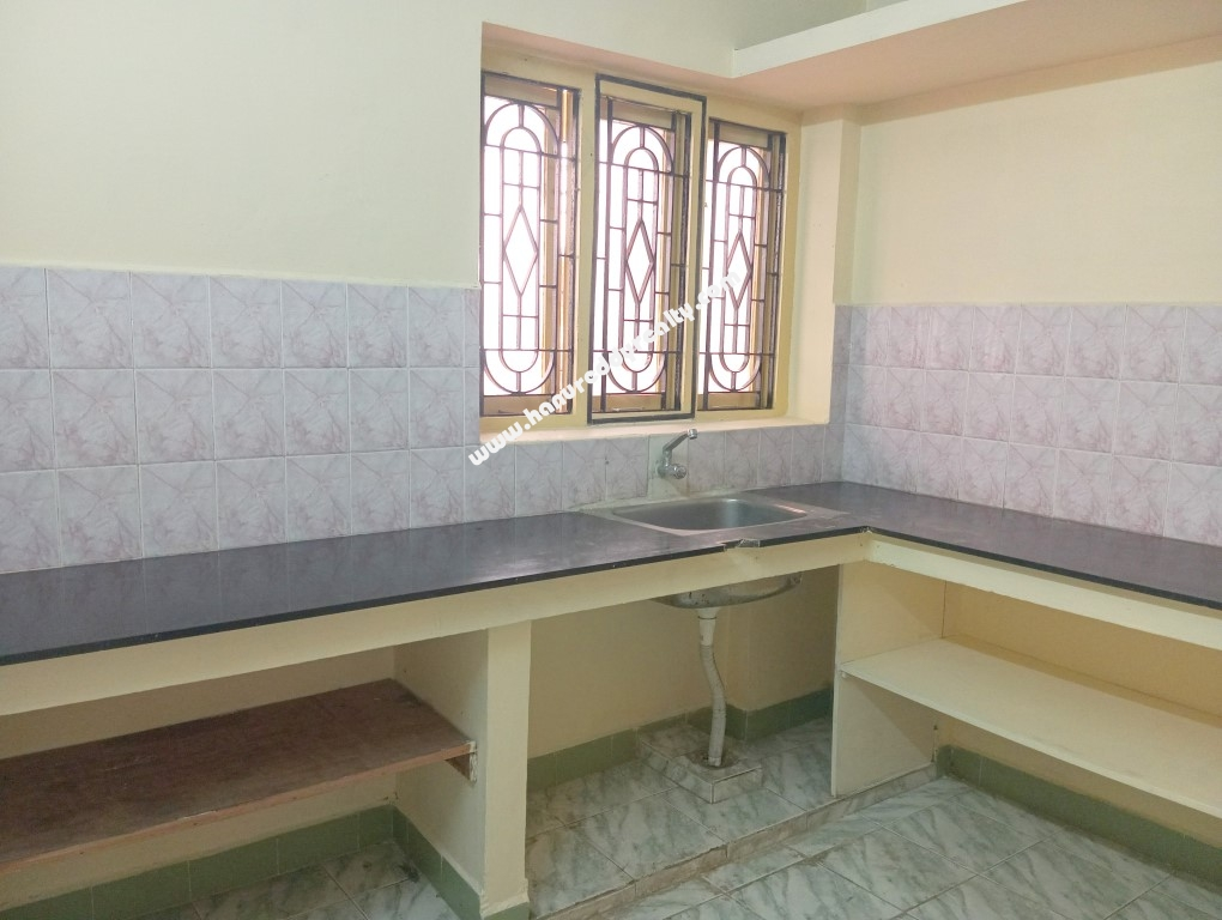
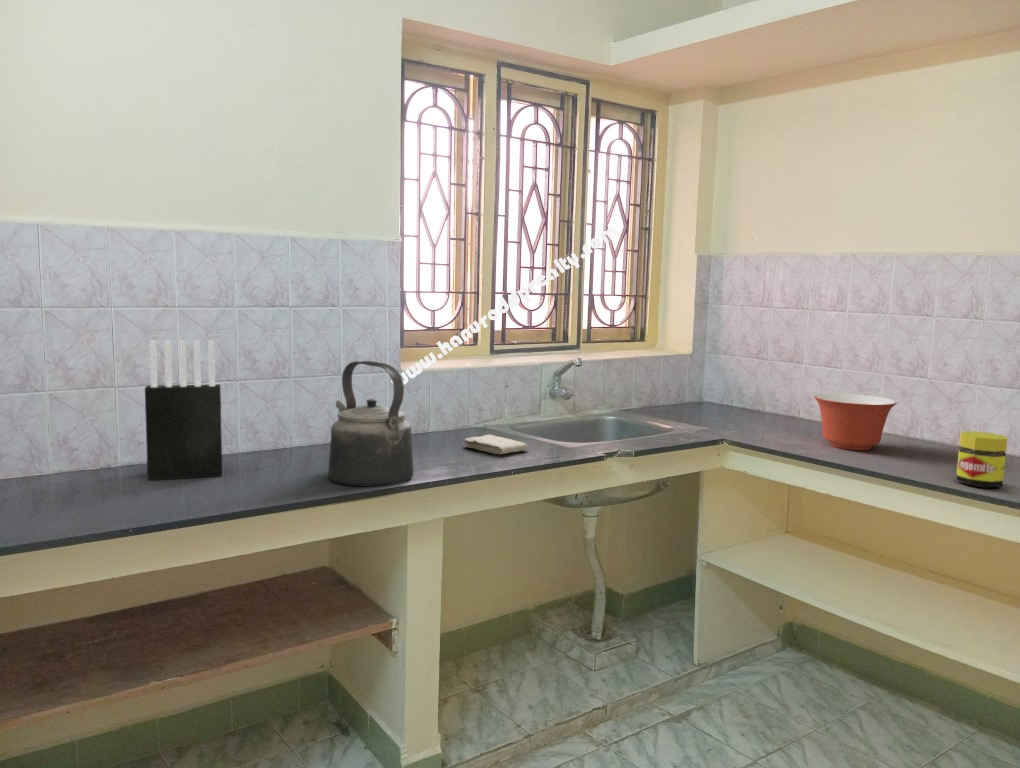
+ mixing bowl [813,392,898,451]
+ washcloth [462,434,528,455]
+ kettle [327,360,415,487]
+ jar [955,430,1009,489]
+ knife block [144,339,223,481]
